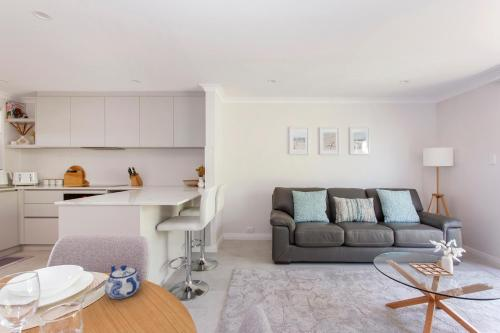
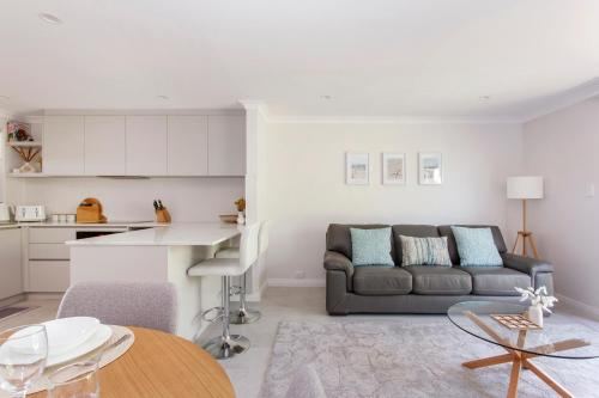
- teapot [104,264,143,300]
